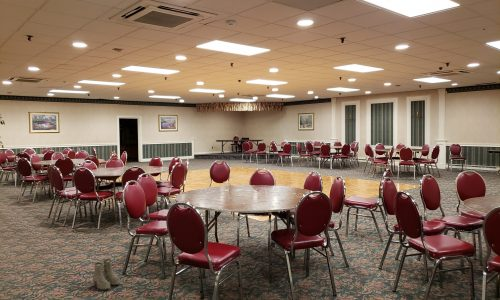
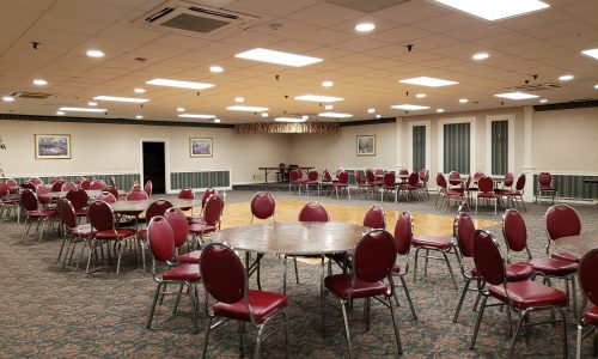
- boots [91,258,121,291]
